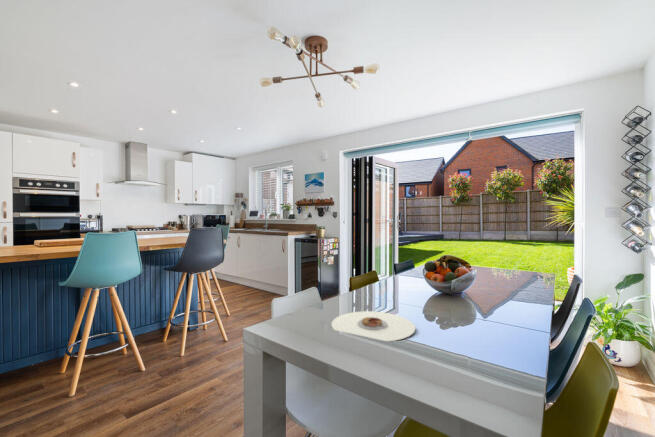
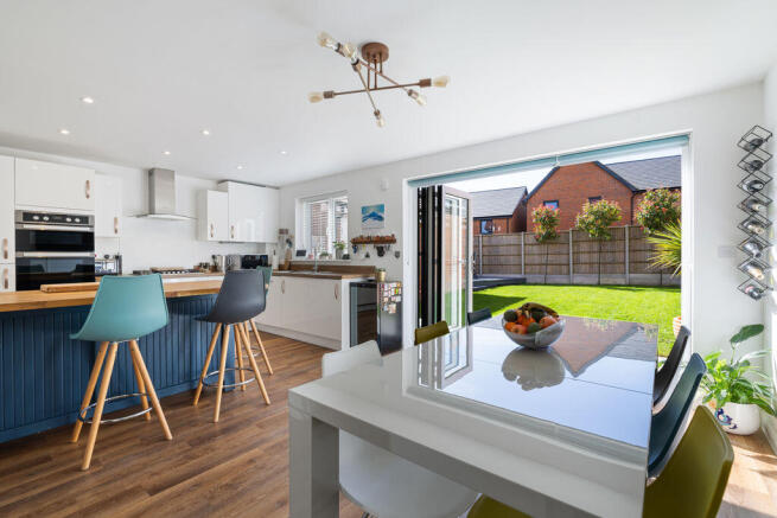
- plate [330,310,416,342]
